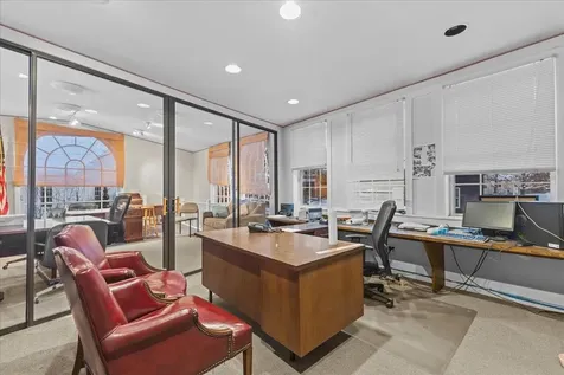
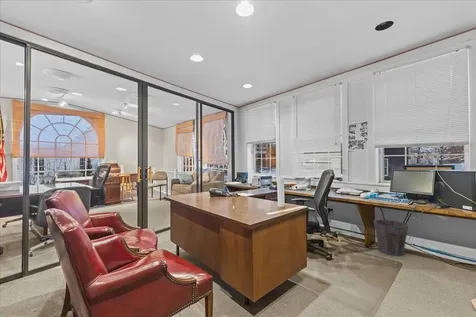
+ waste bin [373,218,409,257]
